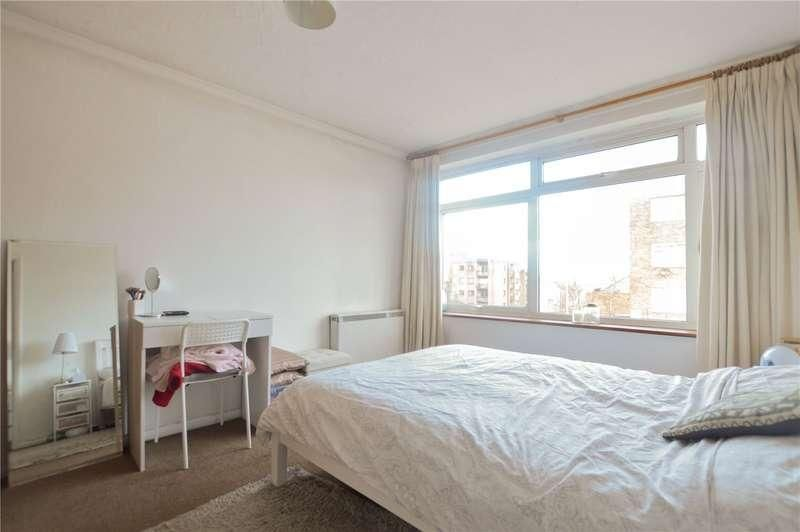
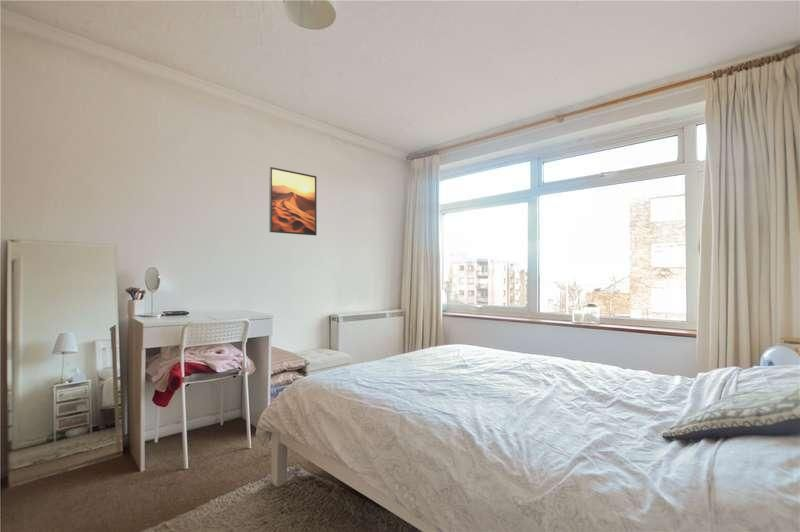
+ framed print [268,166,318,236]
